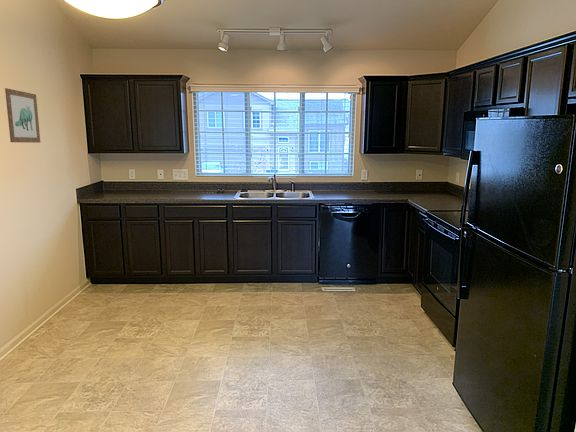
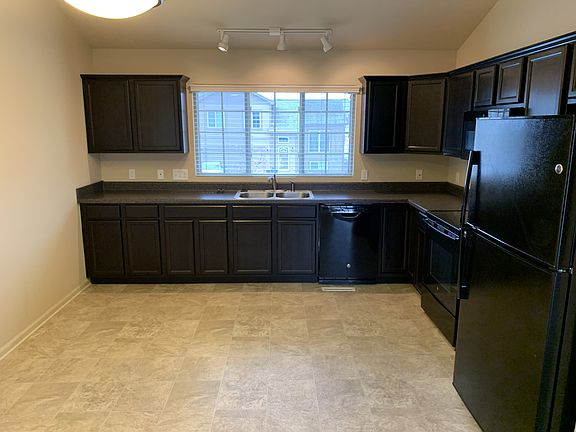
- wall art [4,87,41,144]
